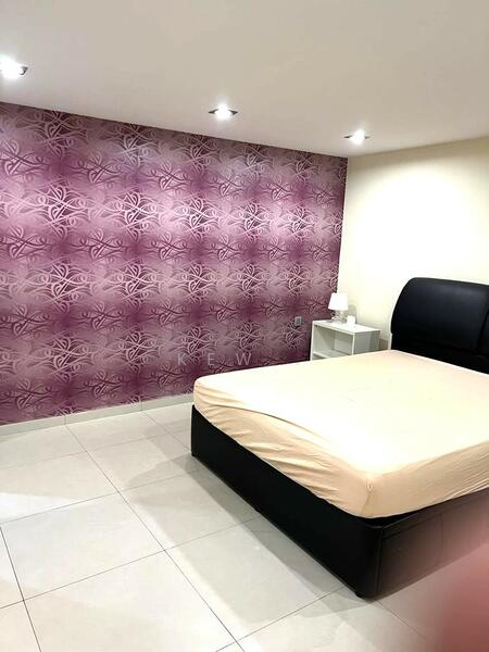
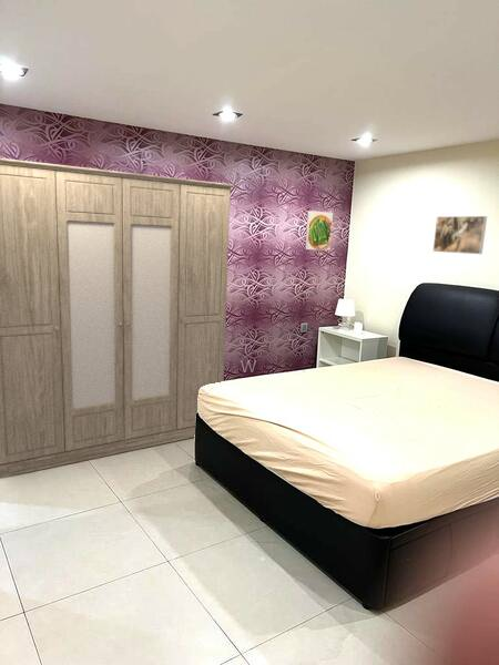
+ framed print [431,215,488,255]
+ wardrobe [0,157,236,479]
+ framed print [304,209,334,252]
